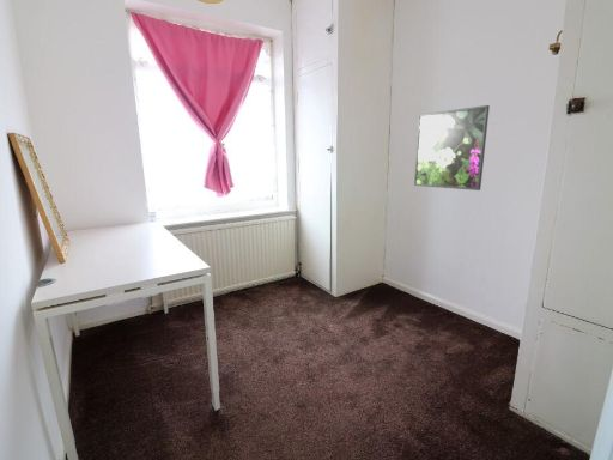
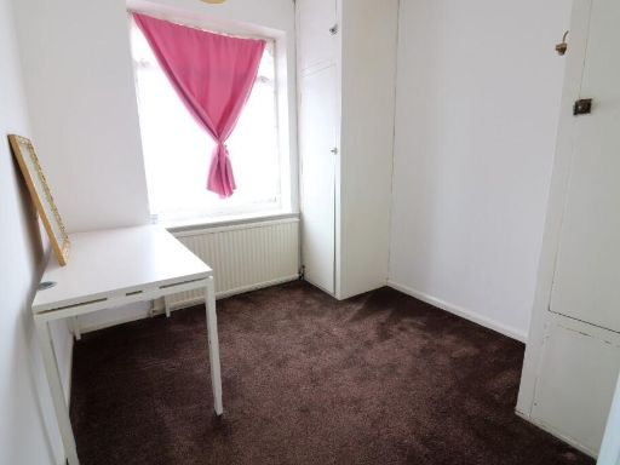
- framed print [413,104,491,192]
